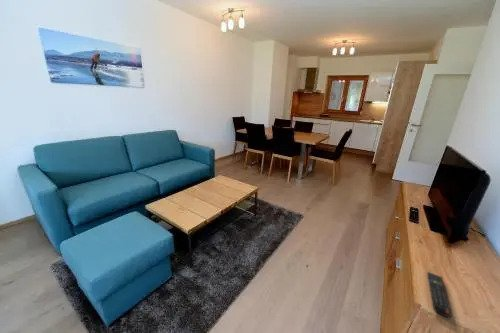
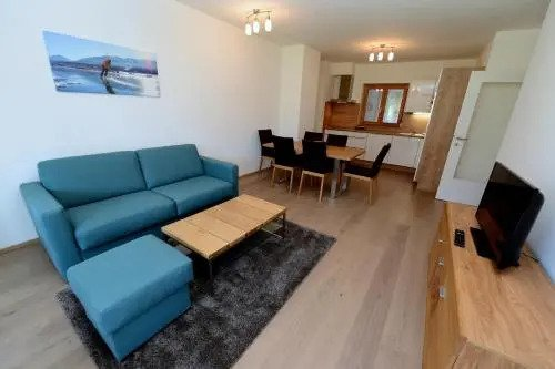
- remote control [427,271,453,318]
